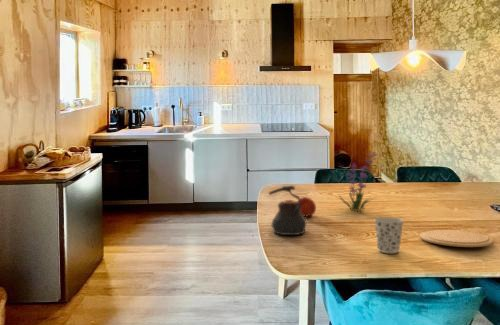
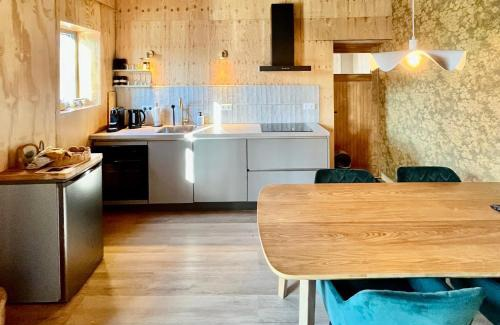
- cup [373,216,405,254]
- plant [336,150,377,213]
- teapot [268,185,308,236]
- plate [419,229,495,248]
- fruit [297,196,317,218]
